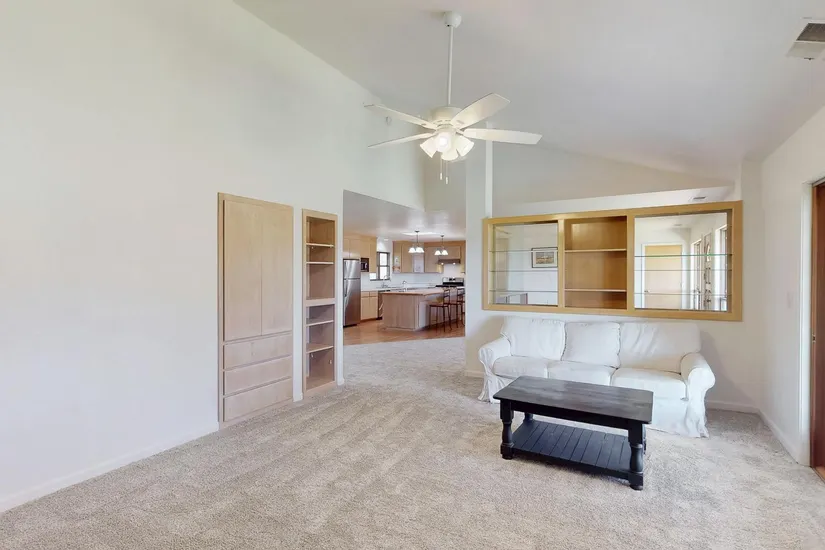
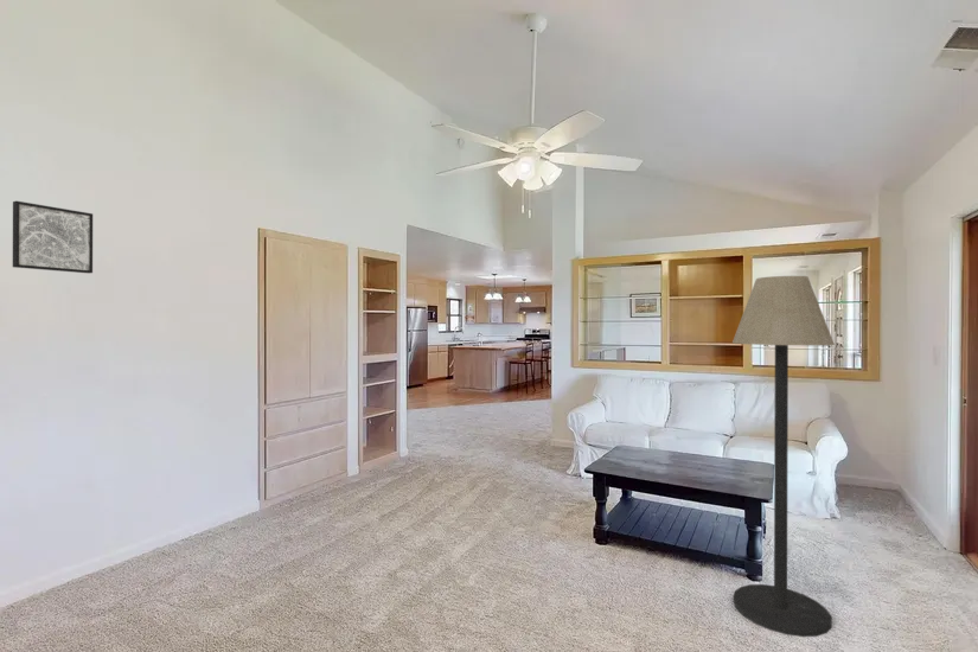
+ floor lamp [731,275,836,638]
+ wall art [12,200,94,274]
